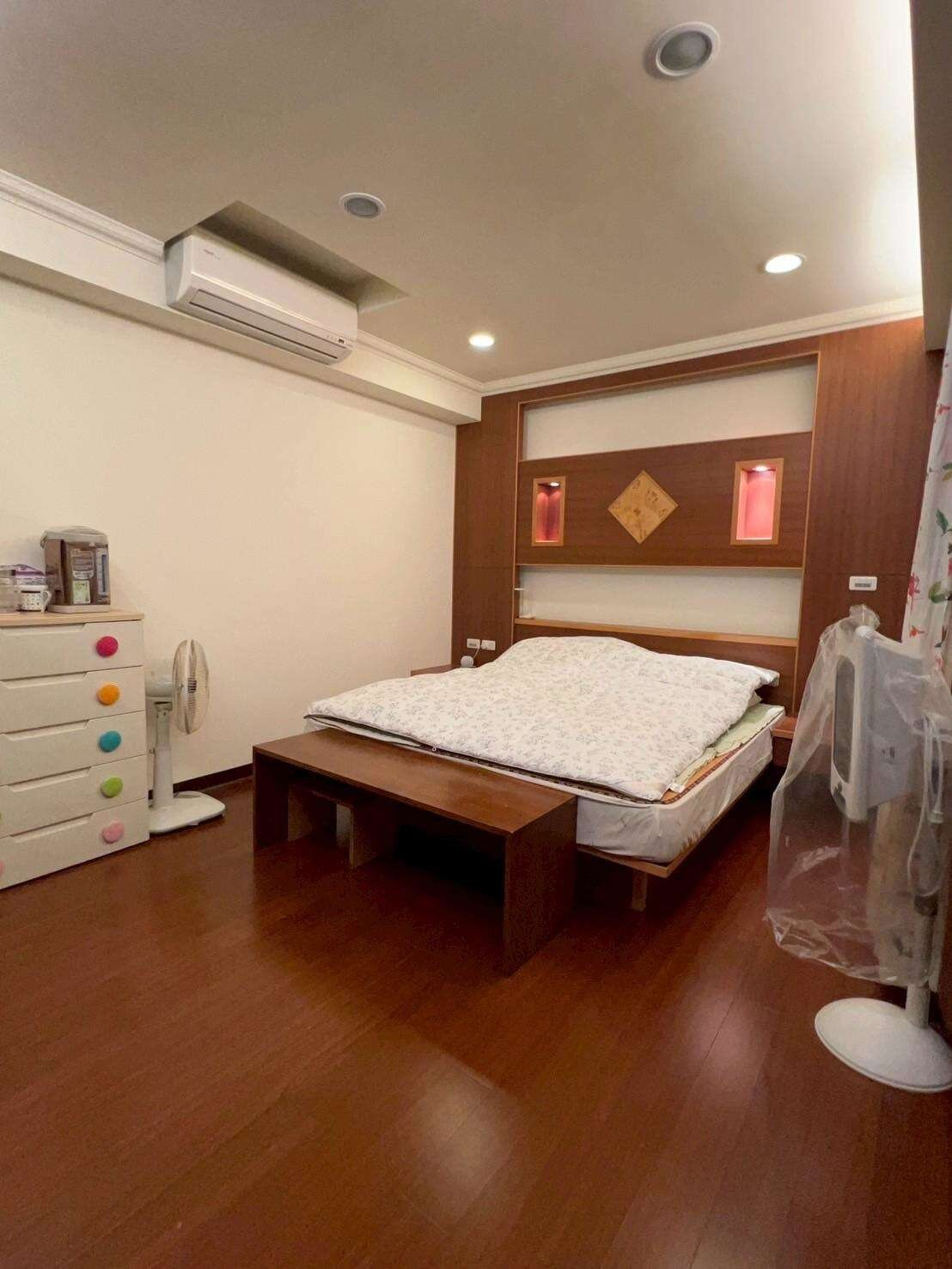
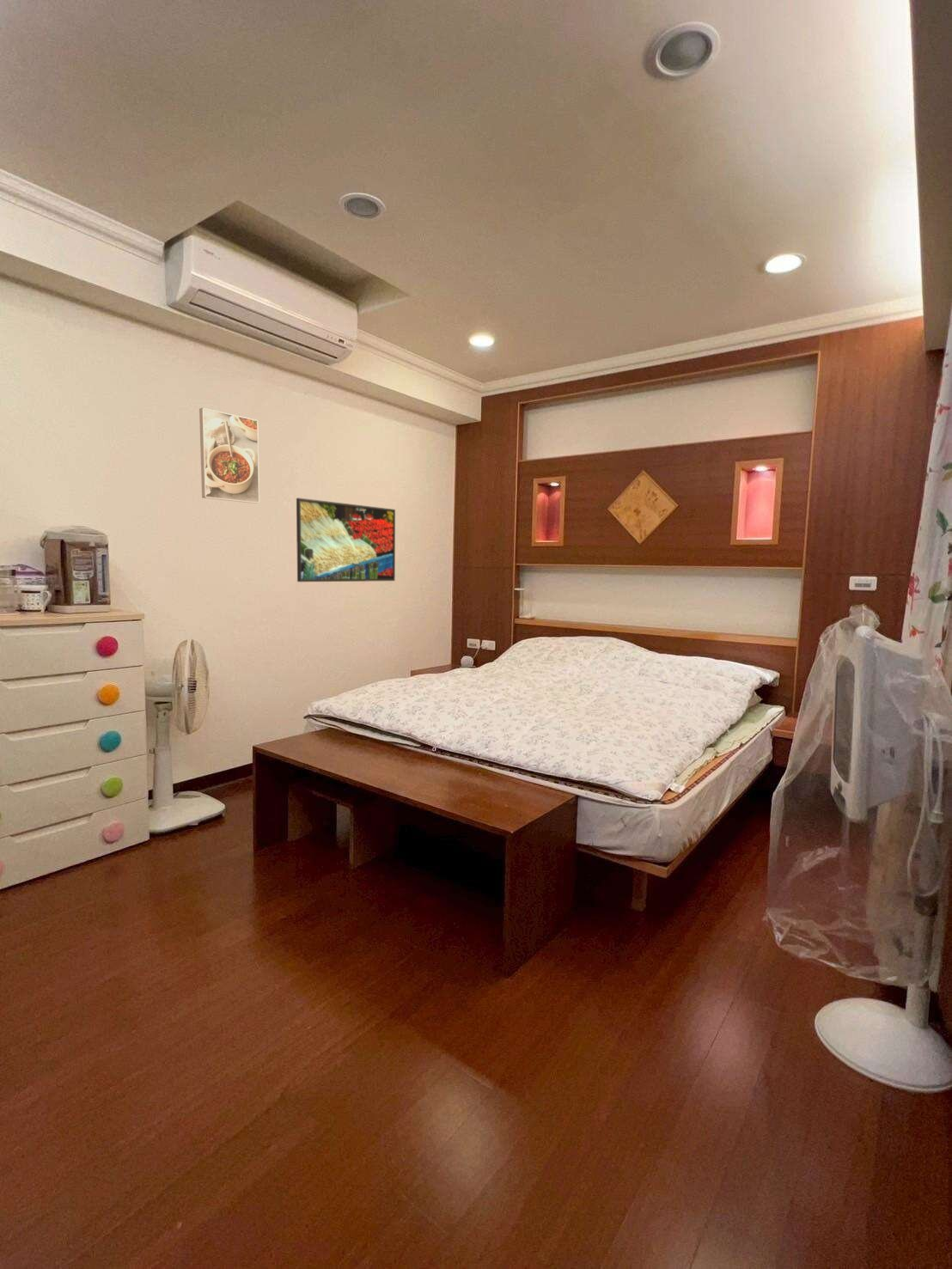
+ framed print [198,407,260,504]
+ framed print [296,497,396,583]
